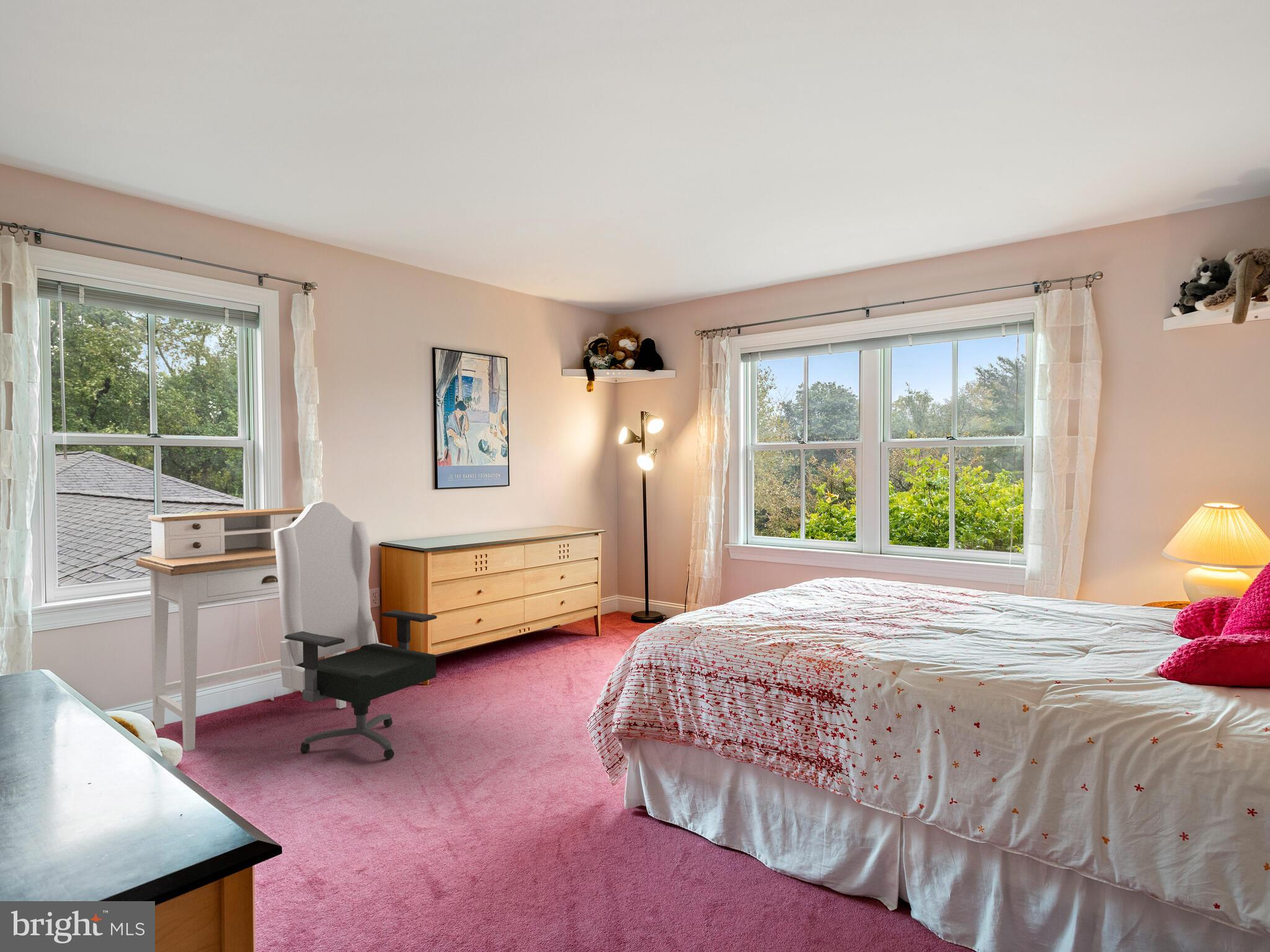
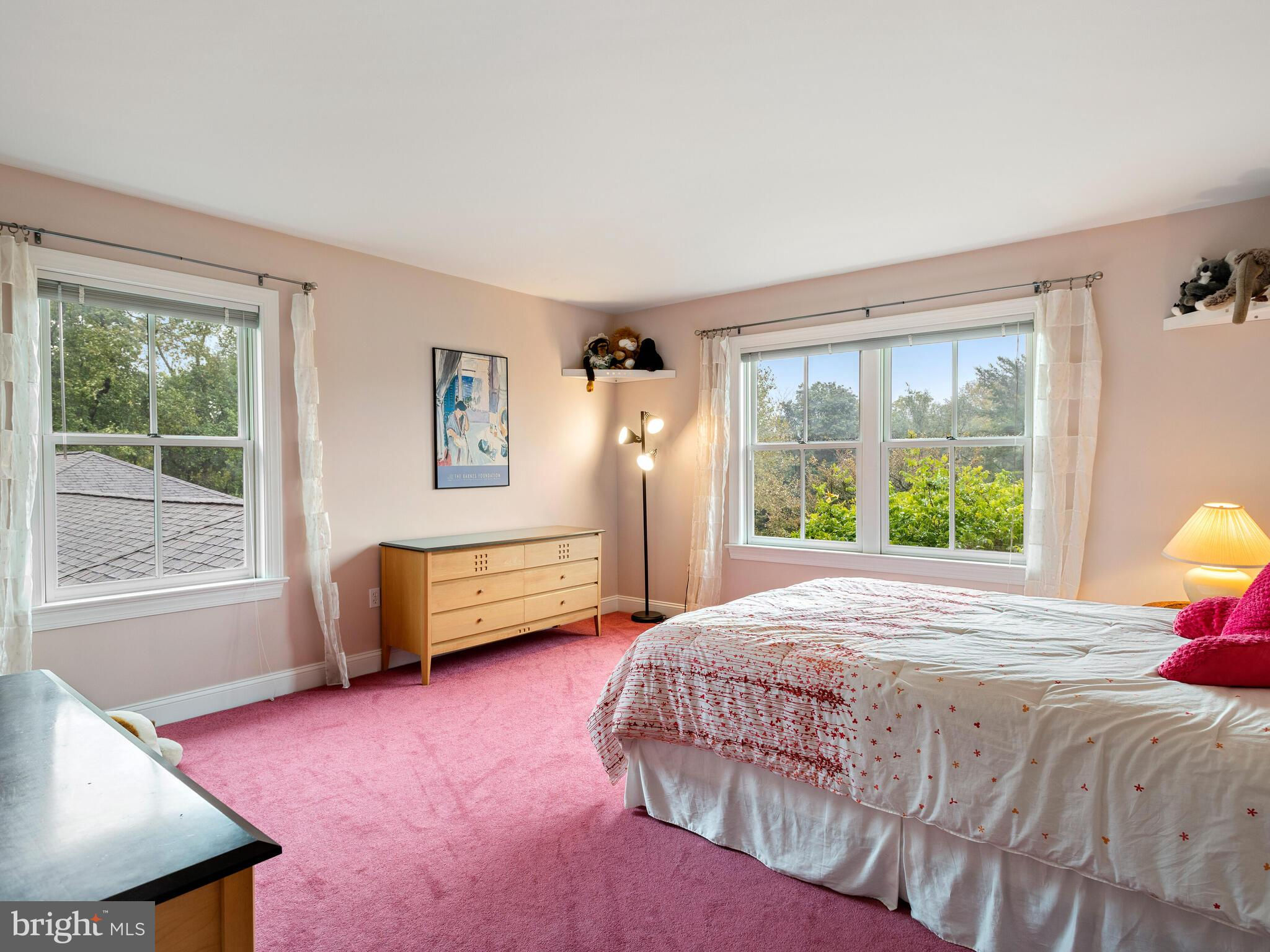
- office chair [274,501,438,760]
- desk [136,506,347,752]
